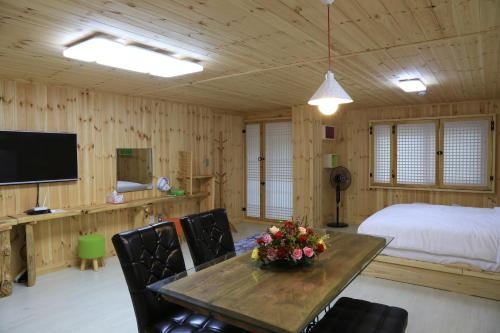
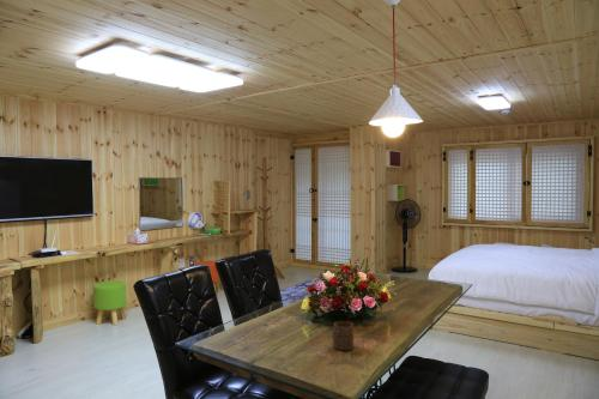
+ cup [332,320,355,351]
